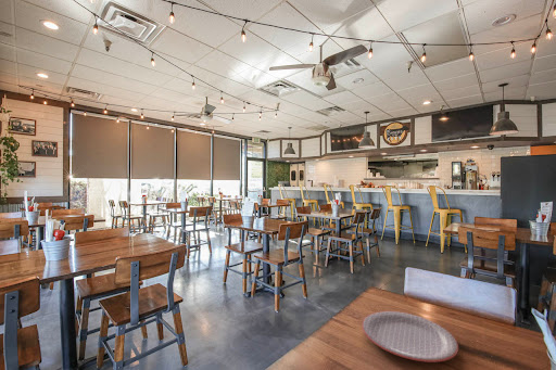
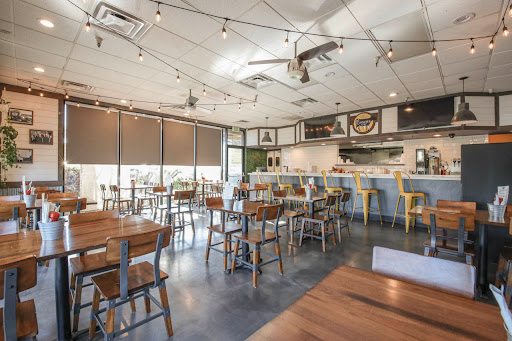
- plate [361,310,459,363]
